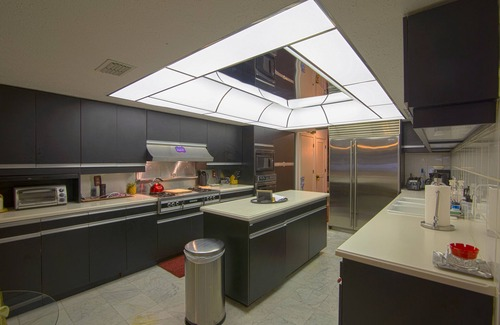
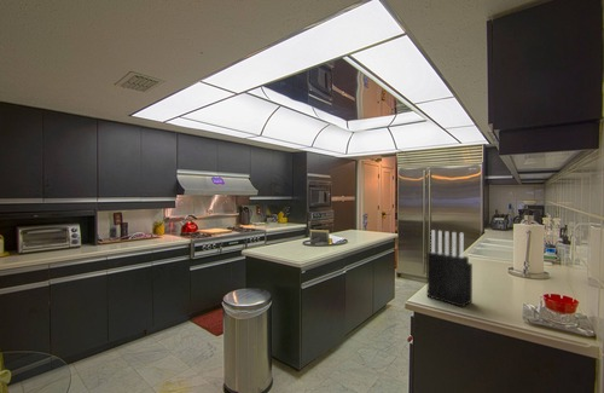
+ knife block [426,229,474,308]
